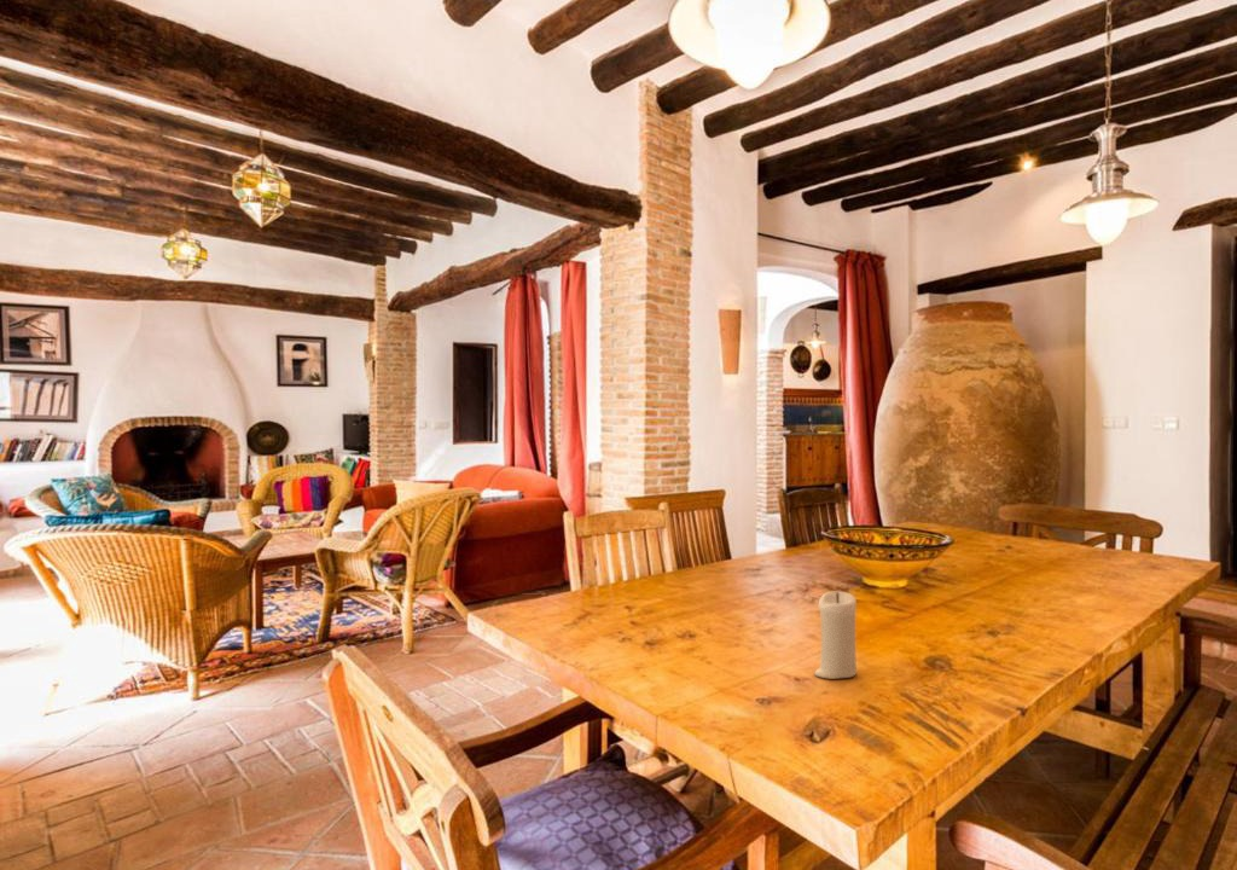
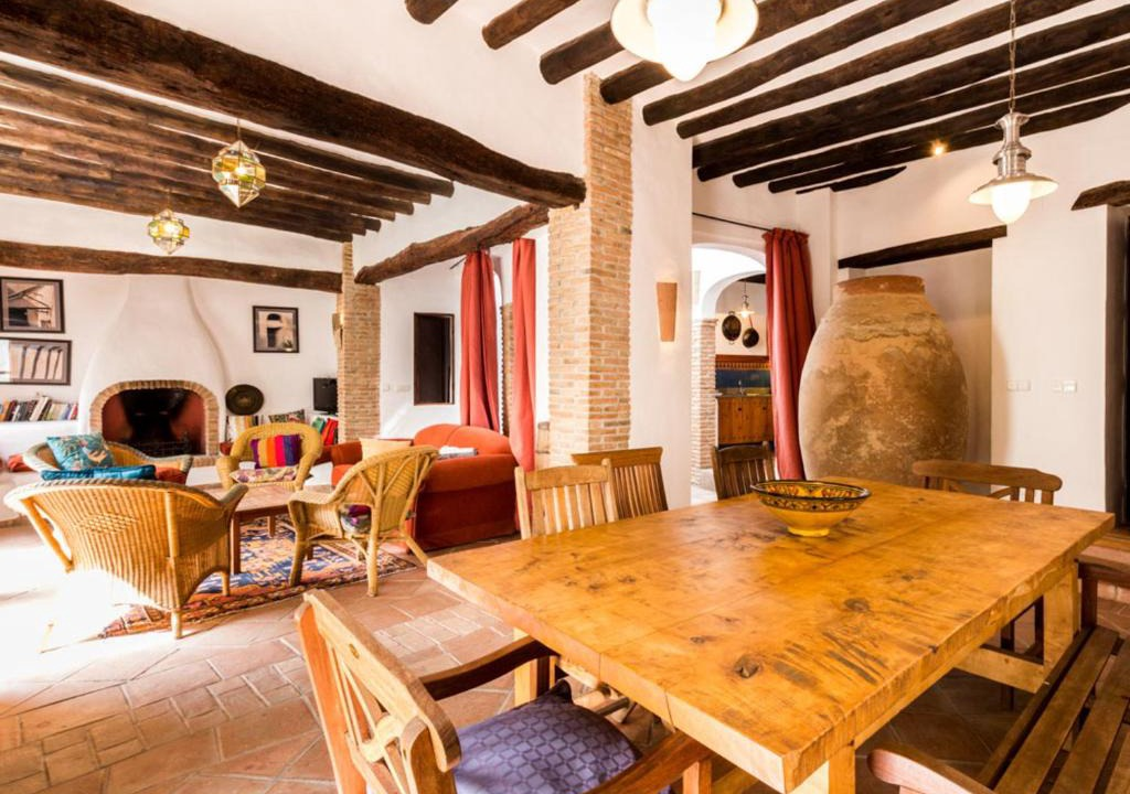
- candle [813,591,858,680]
